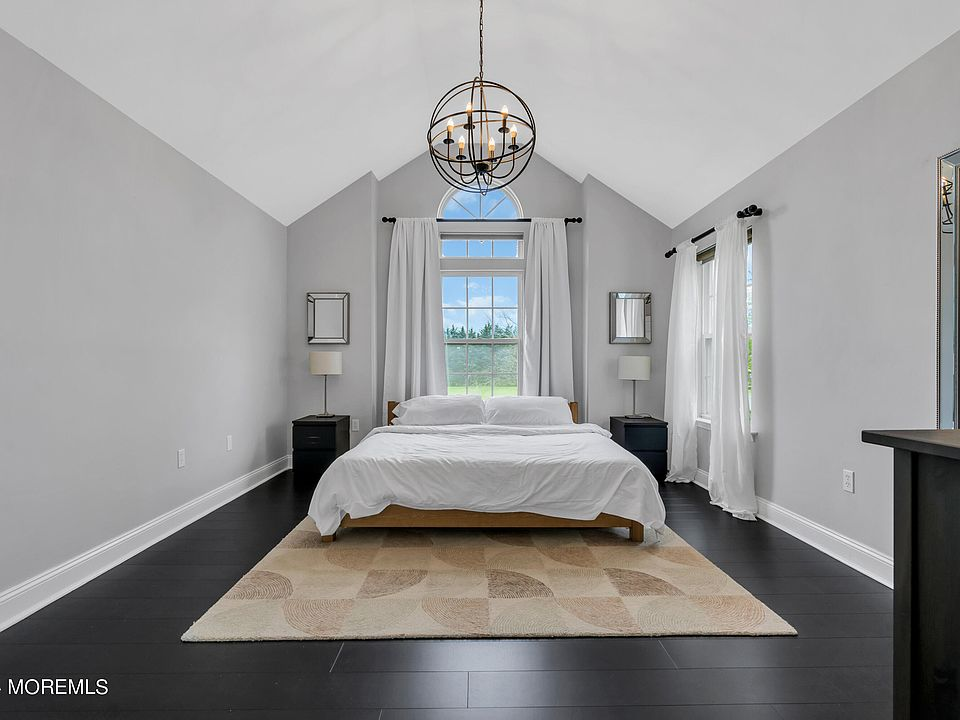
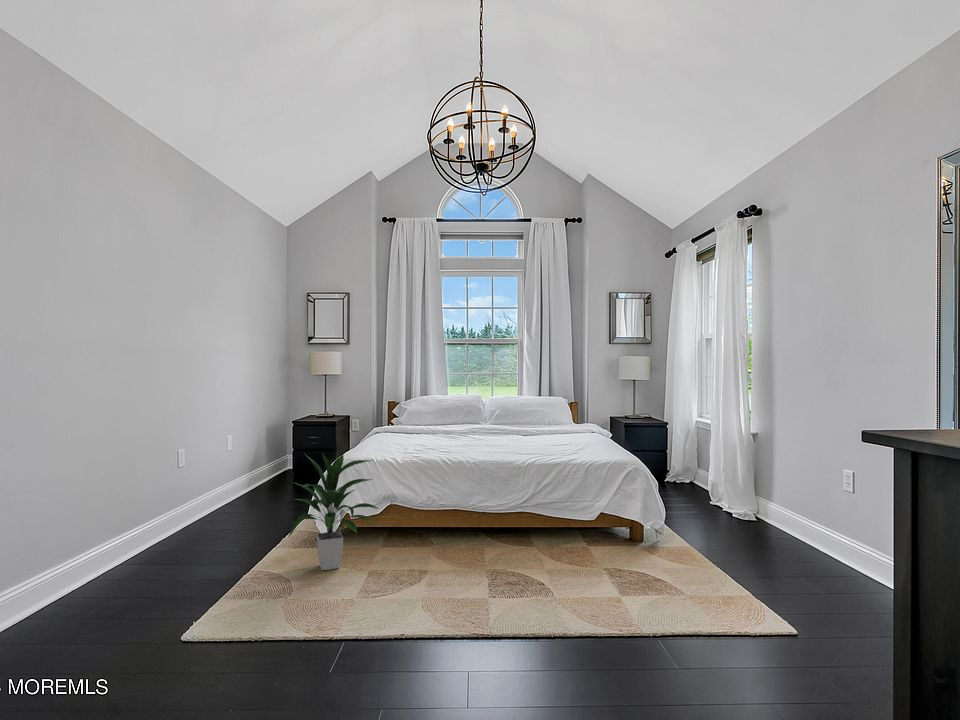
+ indoor plant [288,452,381,571]
